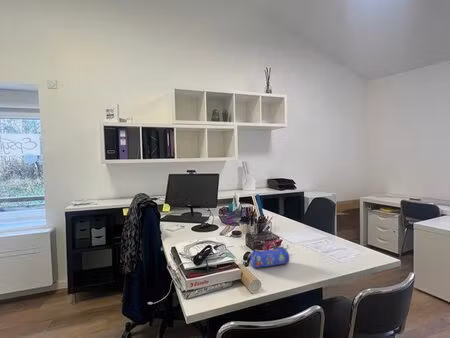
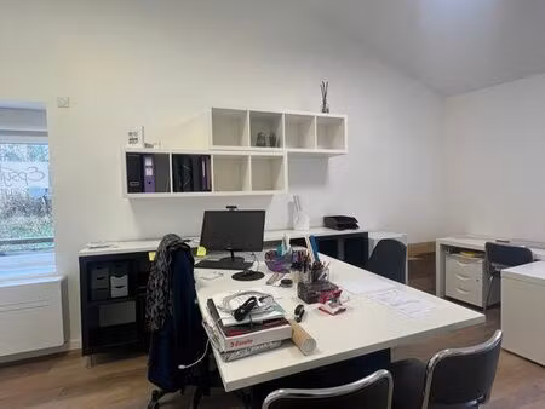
- pencil case [249,246,290,269]
